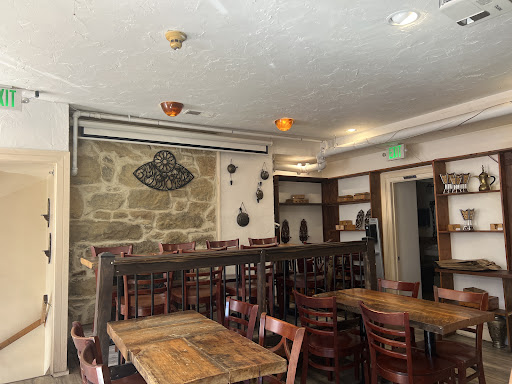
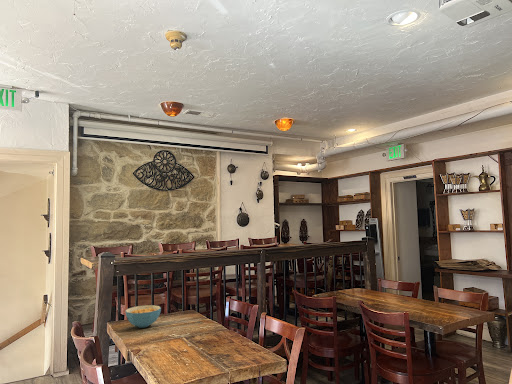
+ cereal bowl [125,304,162,329]
